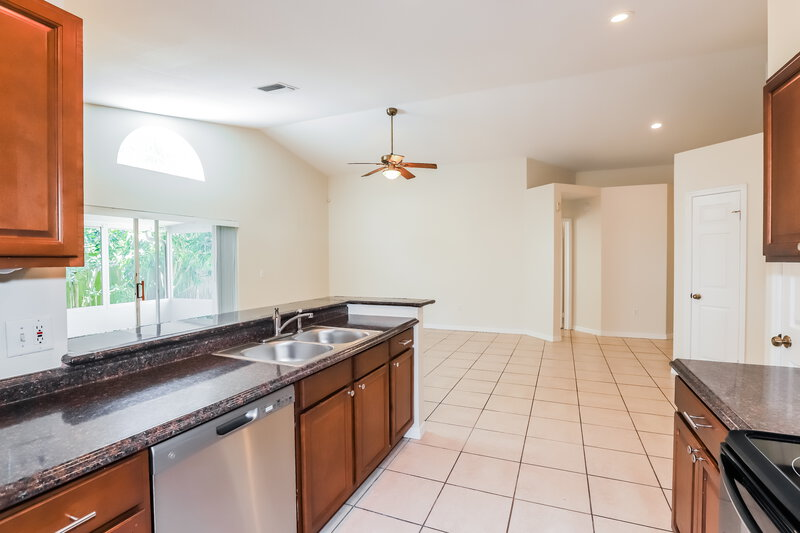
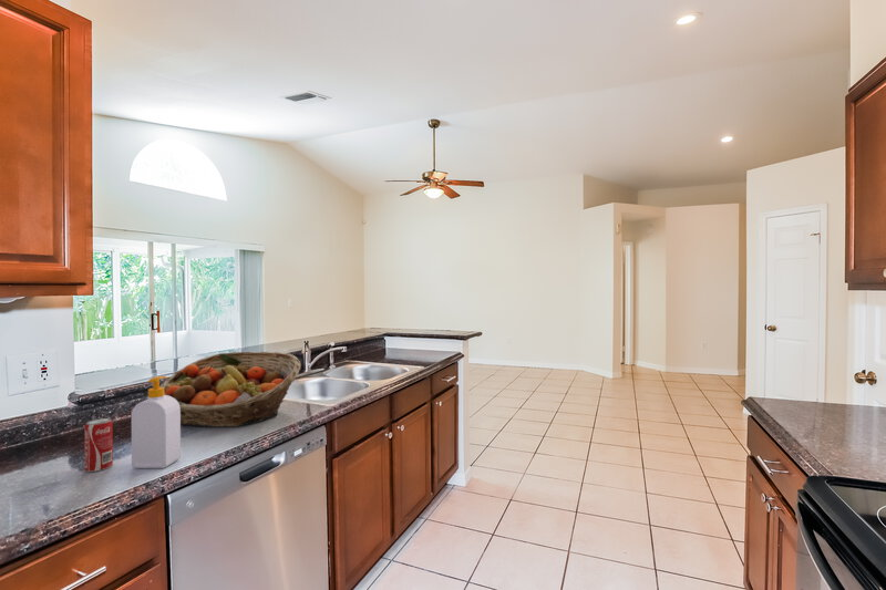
+ soap bottle [131,375,182,469]
+ beverage can [83,417,114,473]
+ fruit basket [159,351,302,428]
